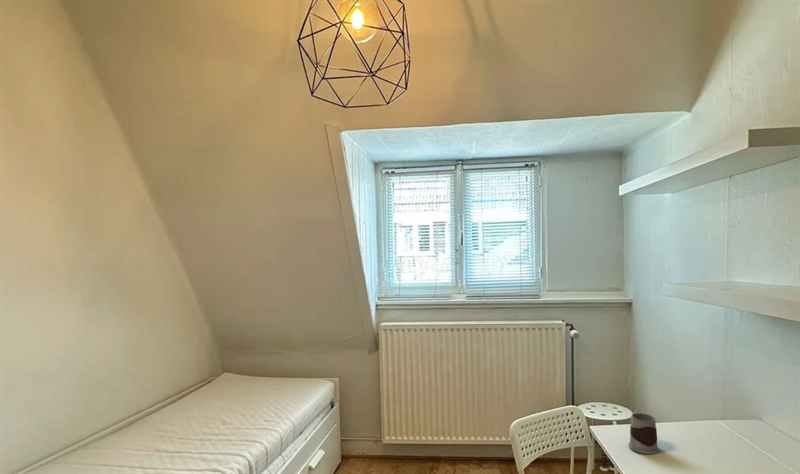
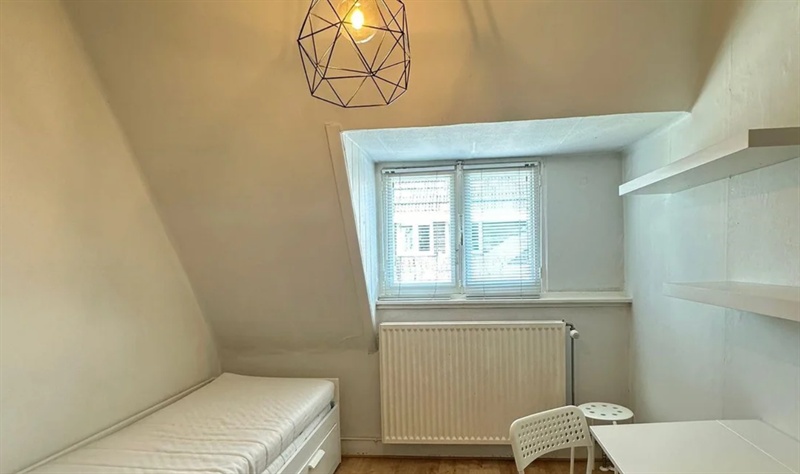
- mug [627,410,660,455]
